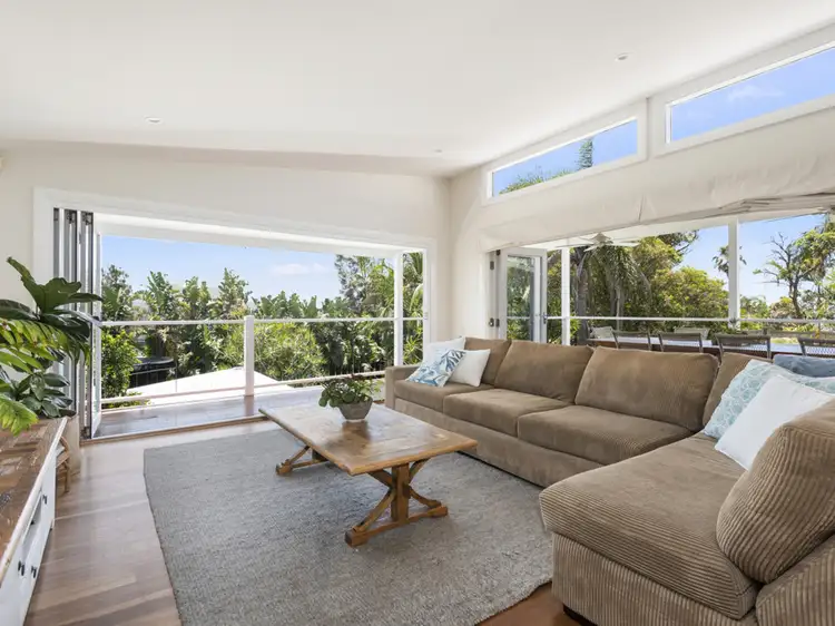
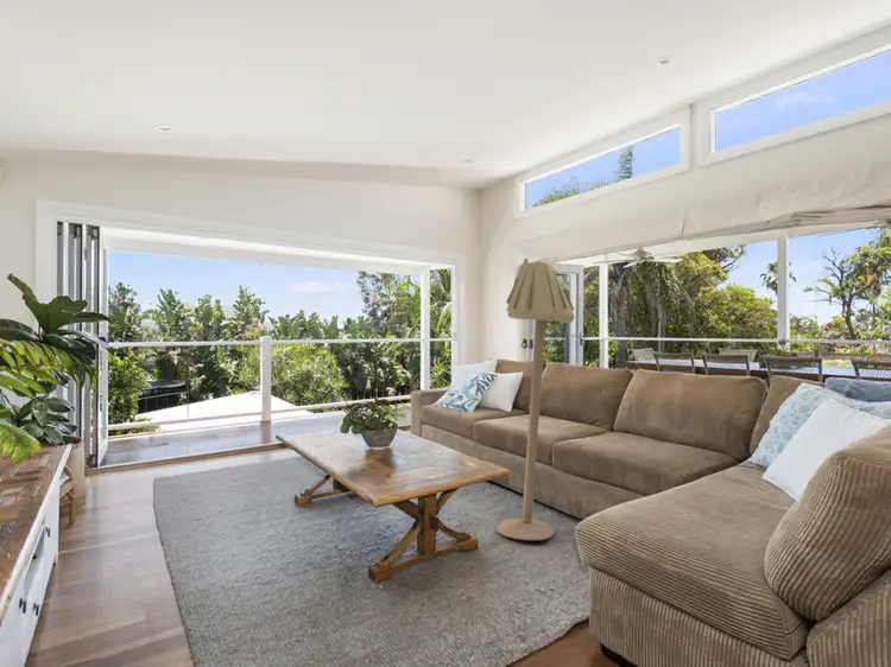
+ floor lamp [495,258,576,541]
